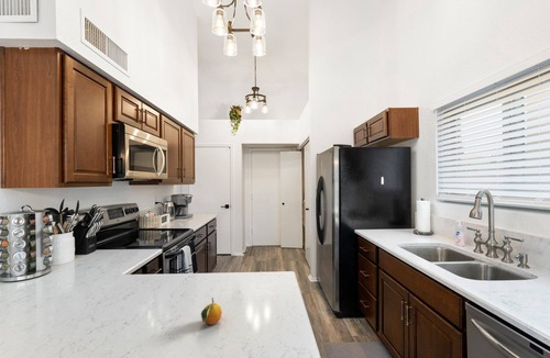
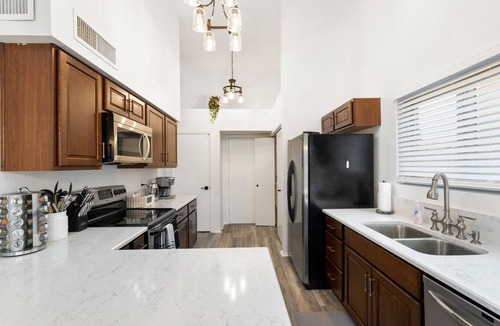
- fruit [200,297,223,326]
